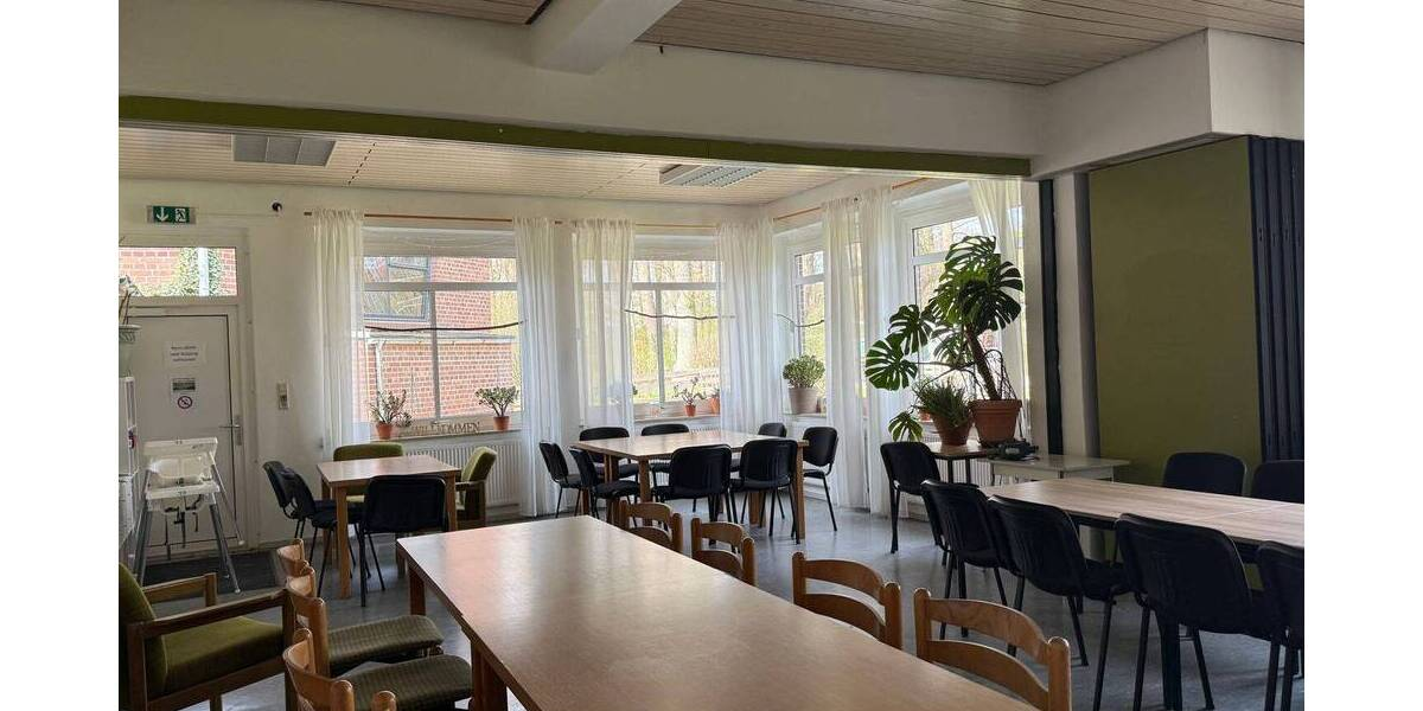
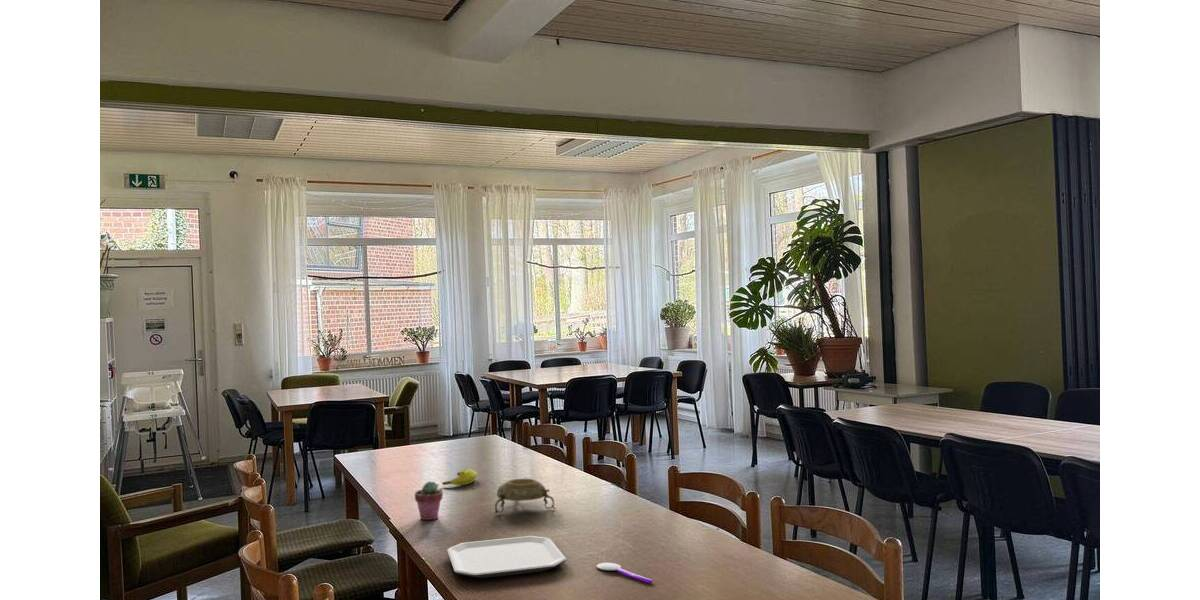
+ banana [441,468,478,486]
+ plate [446,535,567,579]
+ spoon [596,562,654,584]
+ potted succulent [414,480,444,521]
+ decorative bowl [494,478,556,515]
